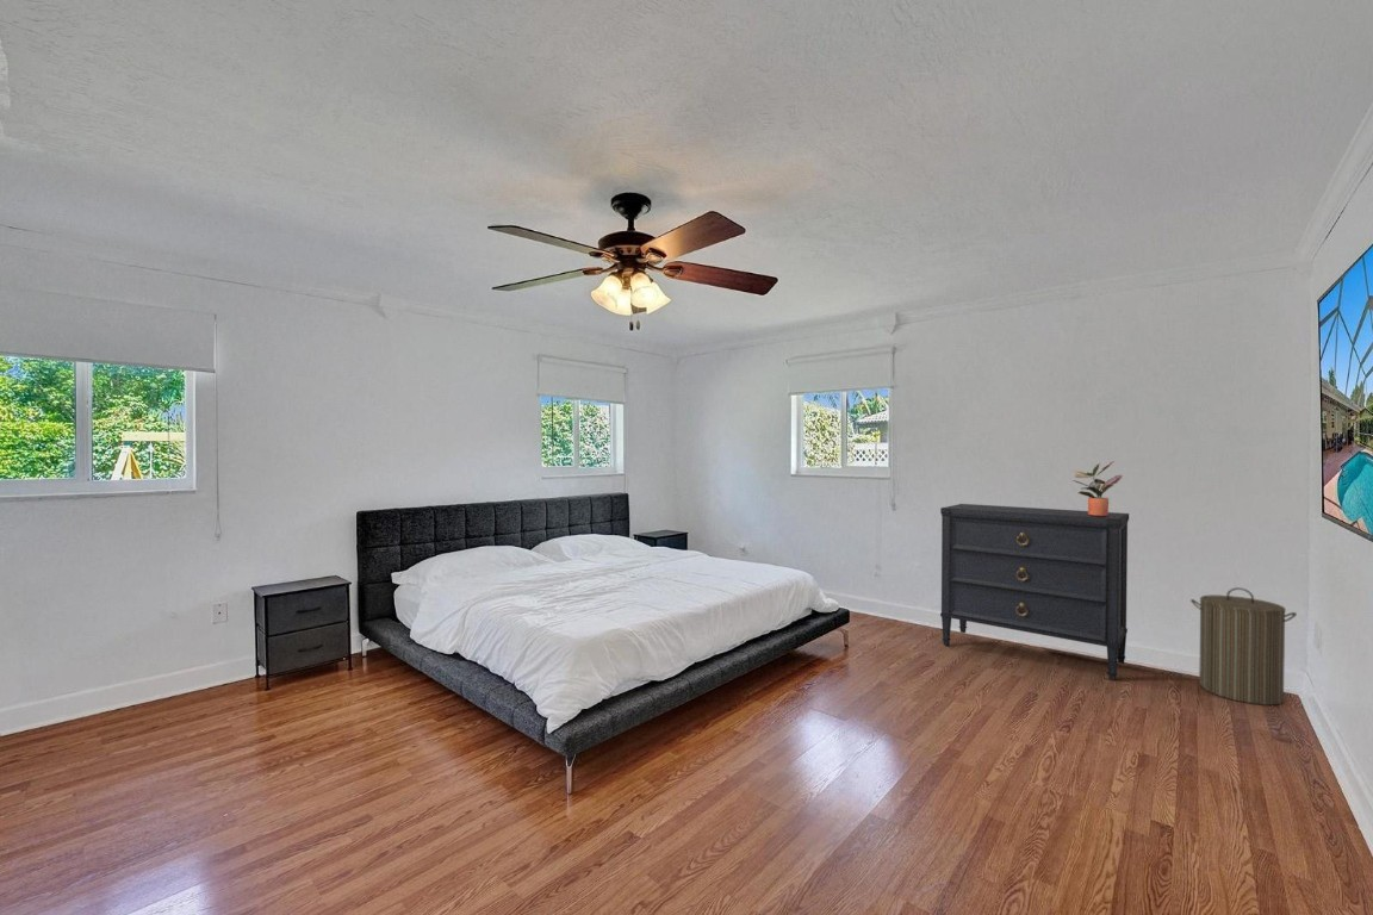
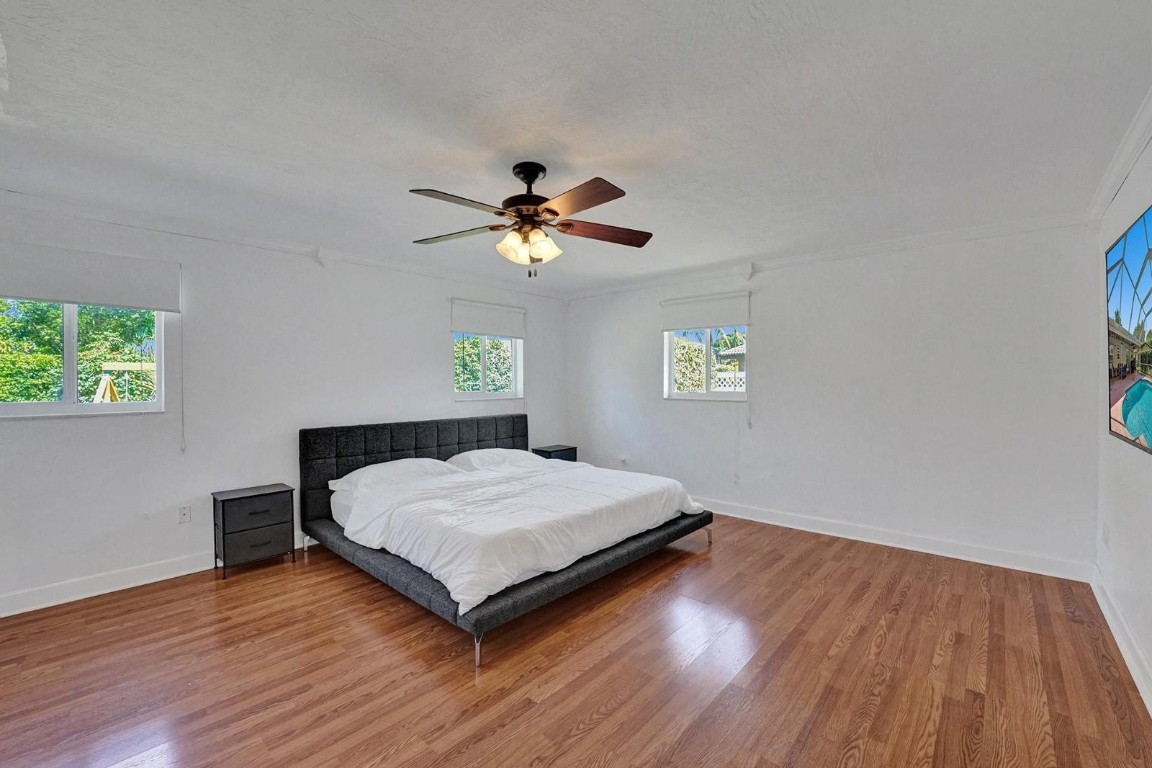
- laundry hamper [1189,586,1298,707]
- potted plant [1071,460,1124,516]
- dresser [939,503,1130,683]
